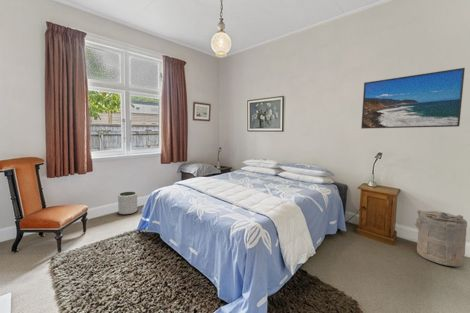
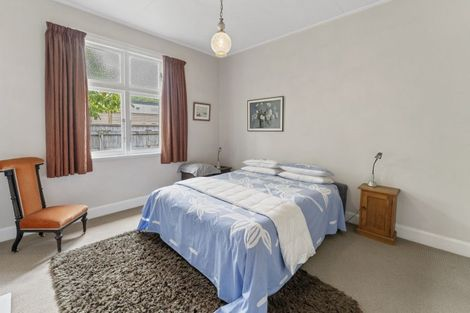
- laundry hamper [413,209,468,267]
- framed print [360,67,466,130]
- plant pot [117,191,138,215]
